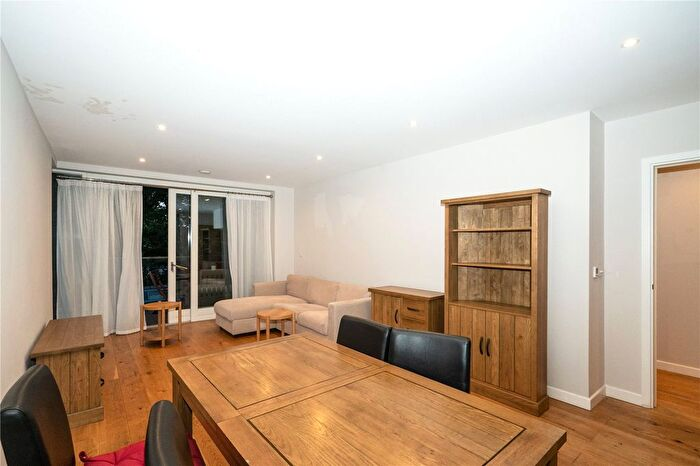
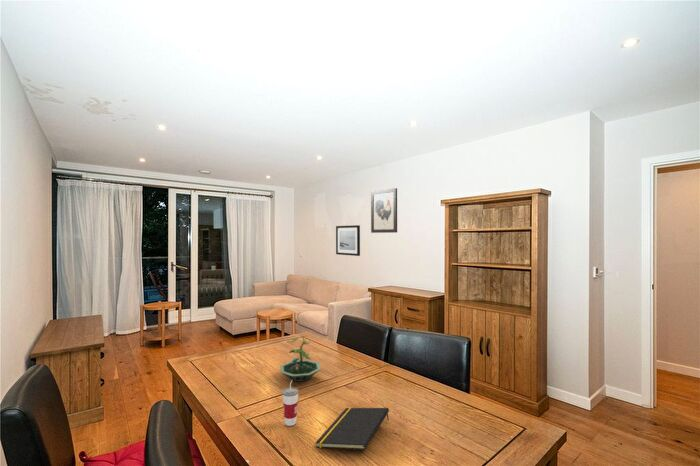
+ wall art [370,187,398,234]
+ notepad [315,407,390,451]
+ cup [281,380,299,427]
+ wall art [335,224,361,257]
+ terrarium [279,335,322,383]
